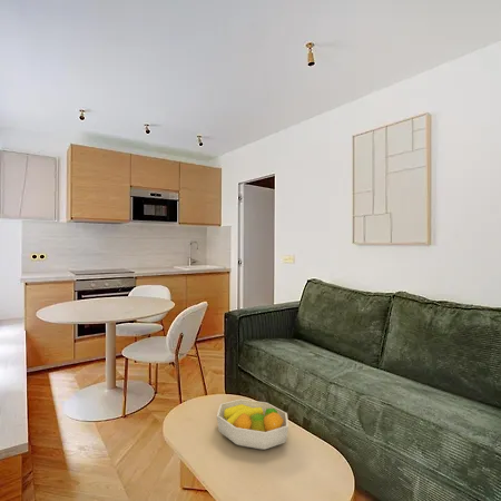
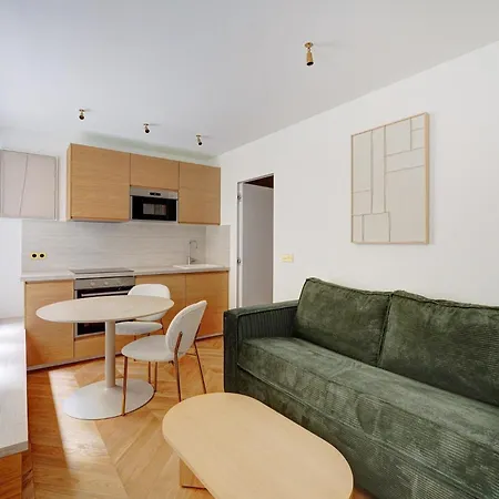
- fruit bowl [216,399,289,450]
